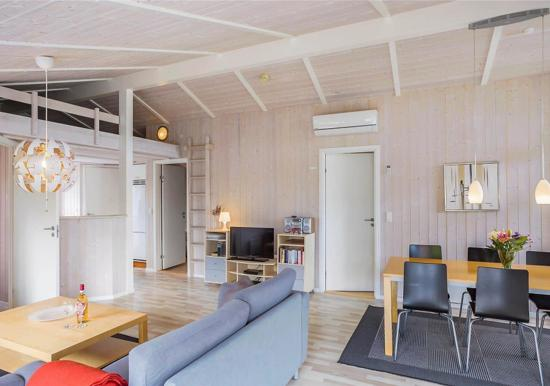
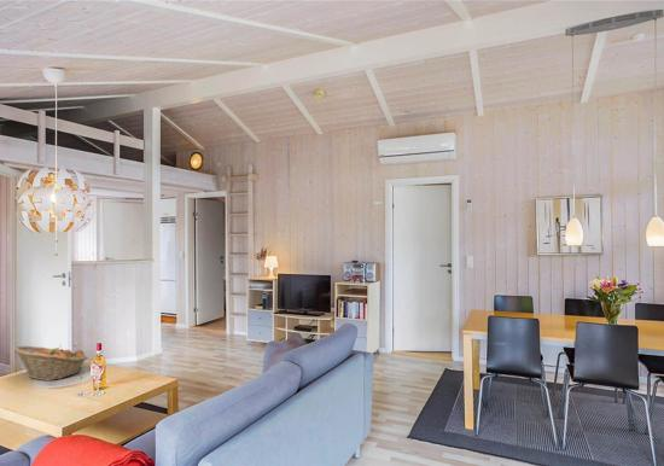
+ fruit basket [12,344,89,381]
